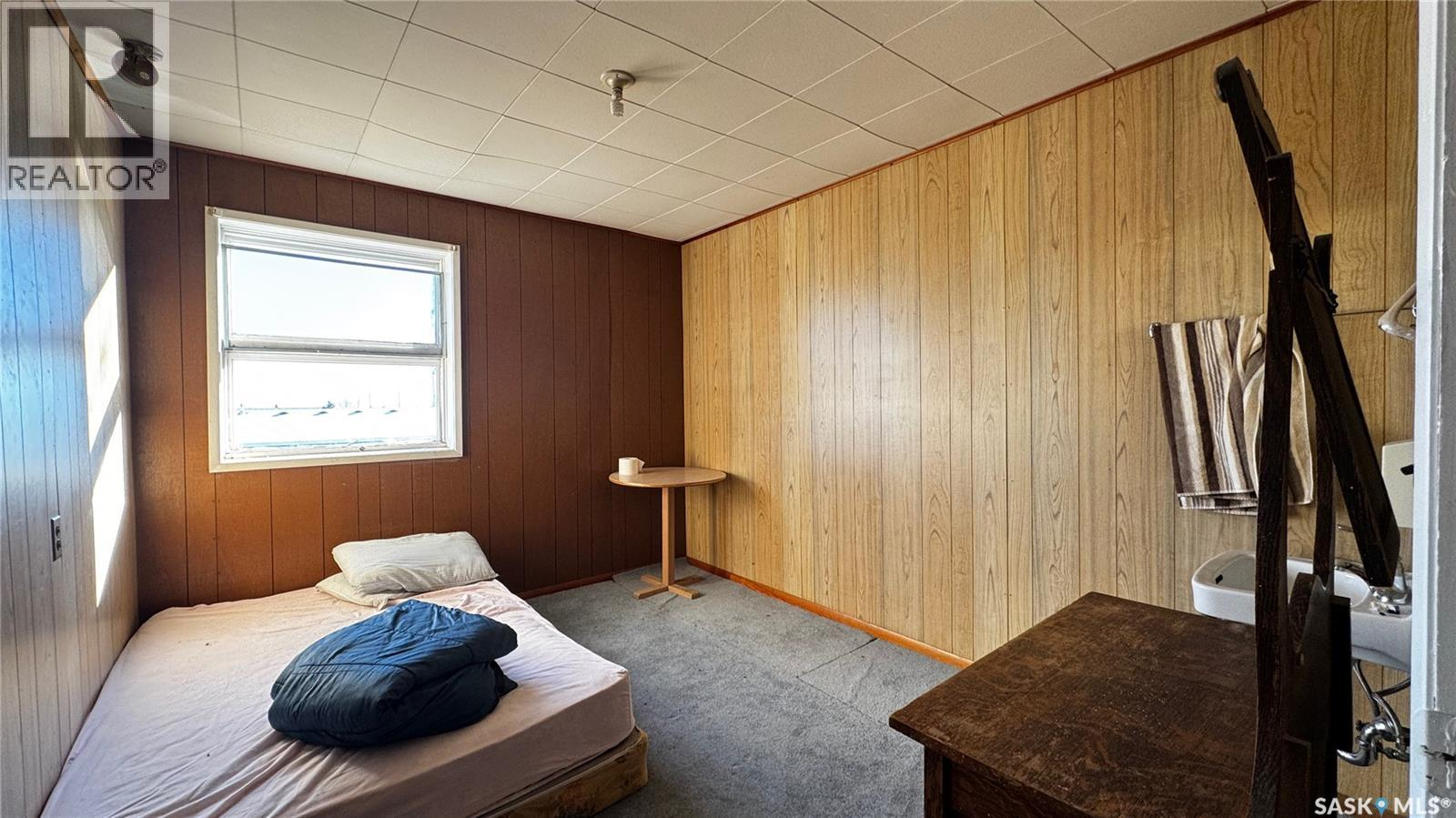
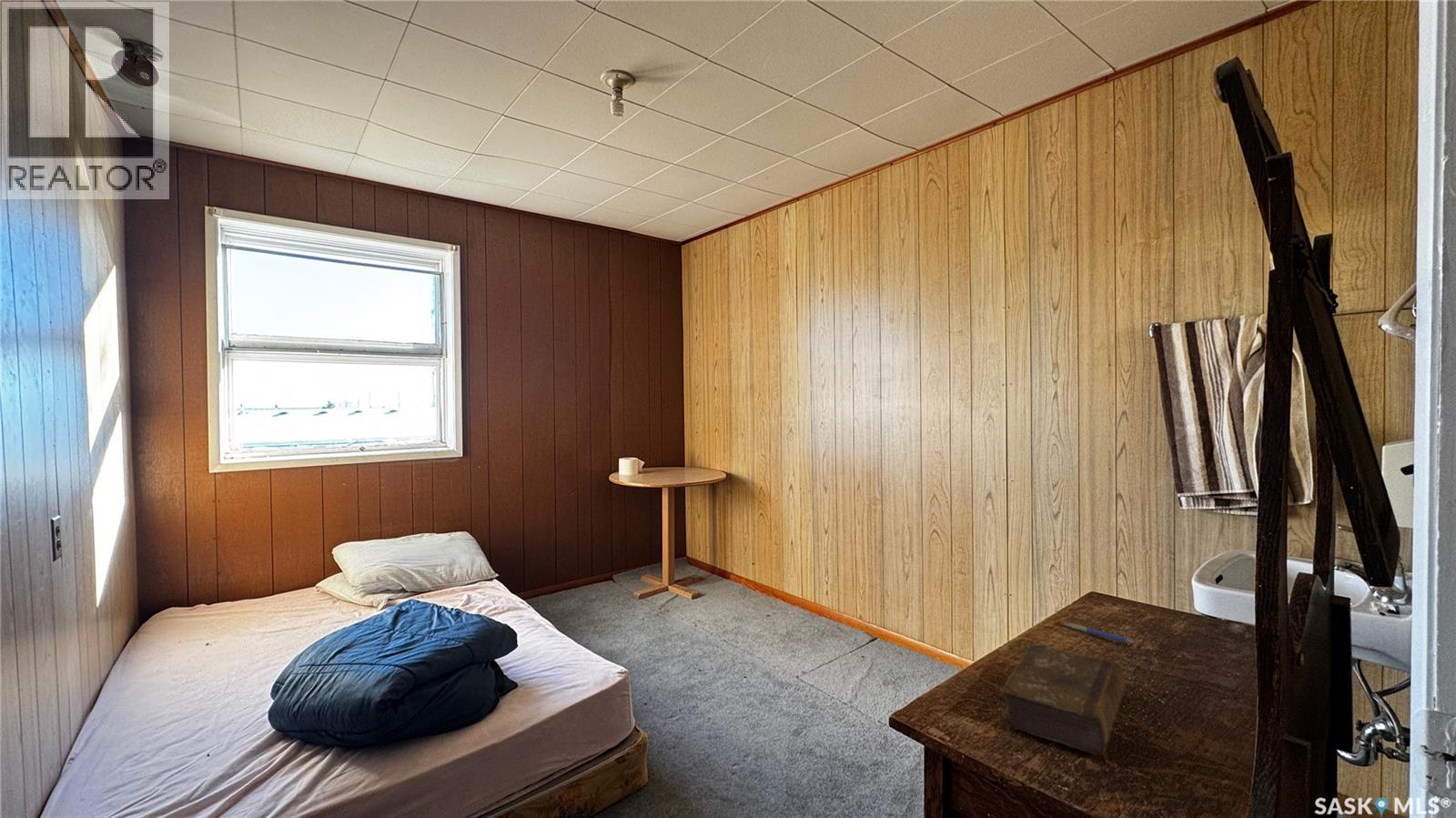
+ book [1000,644,1127,757]
+ pen [1062,621,1134,644]
